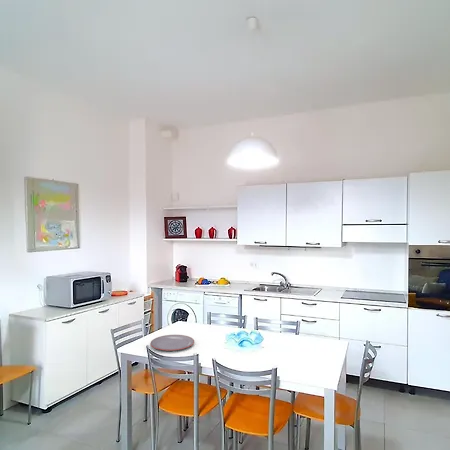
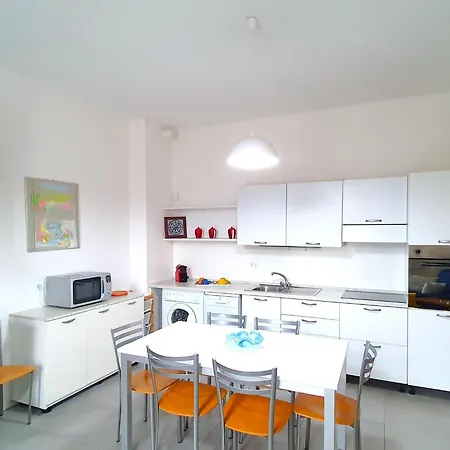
- plate [149,334,195,352]
